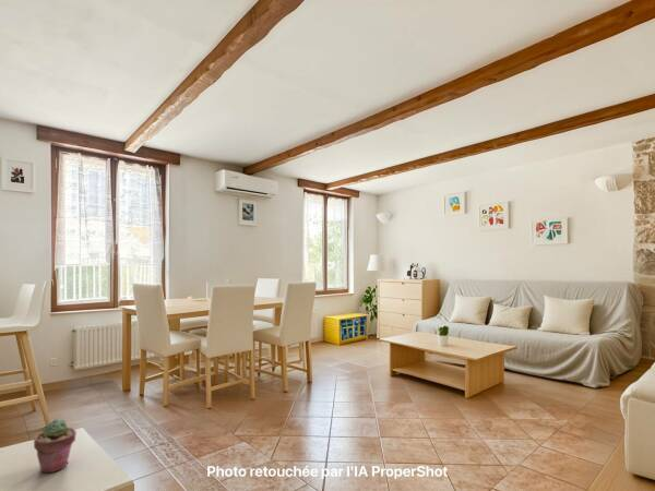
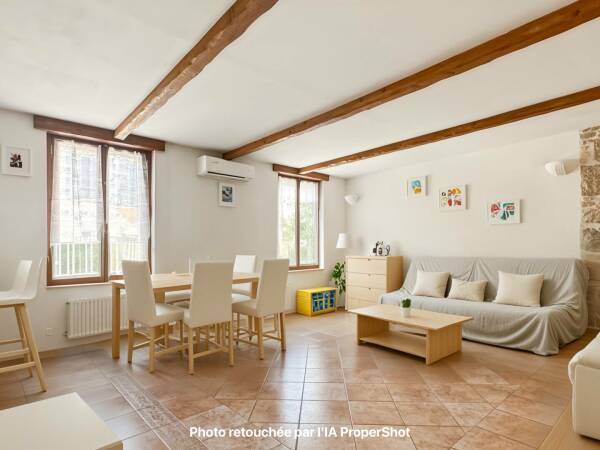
- potted succulent [33,418,78,475]
